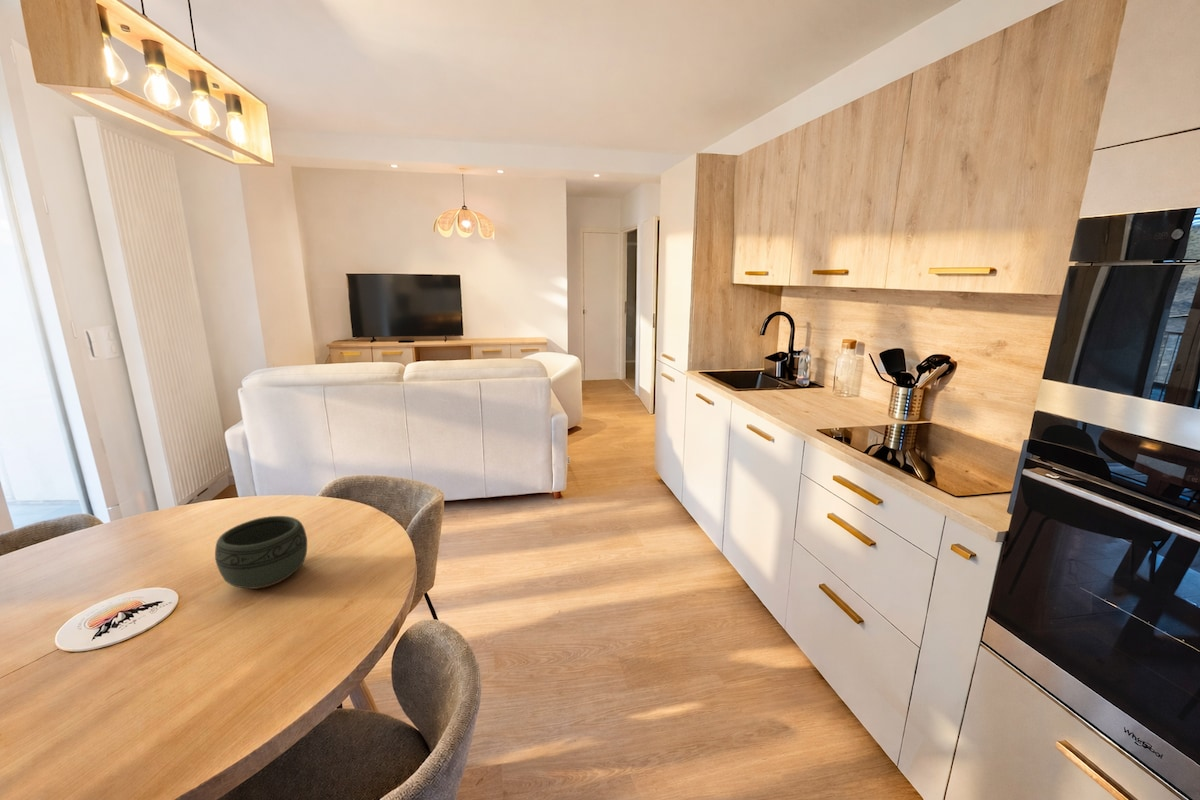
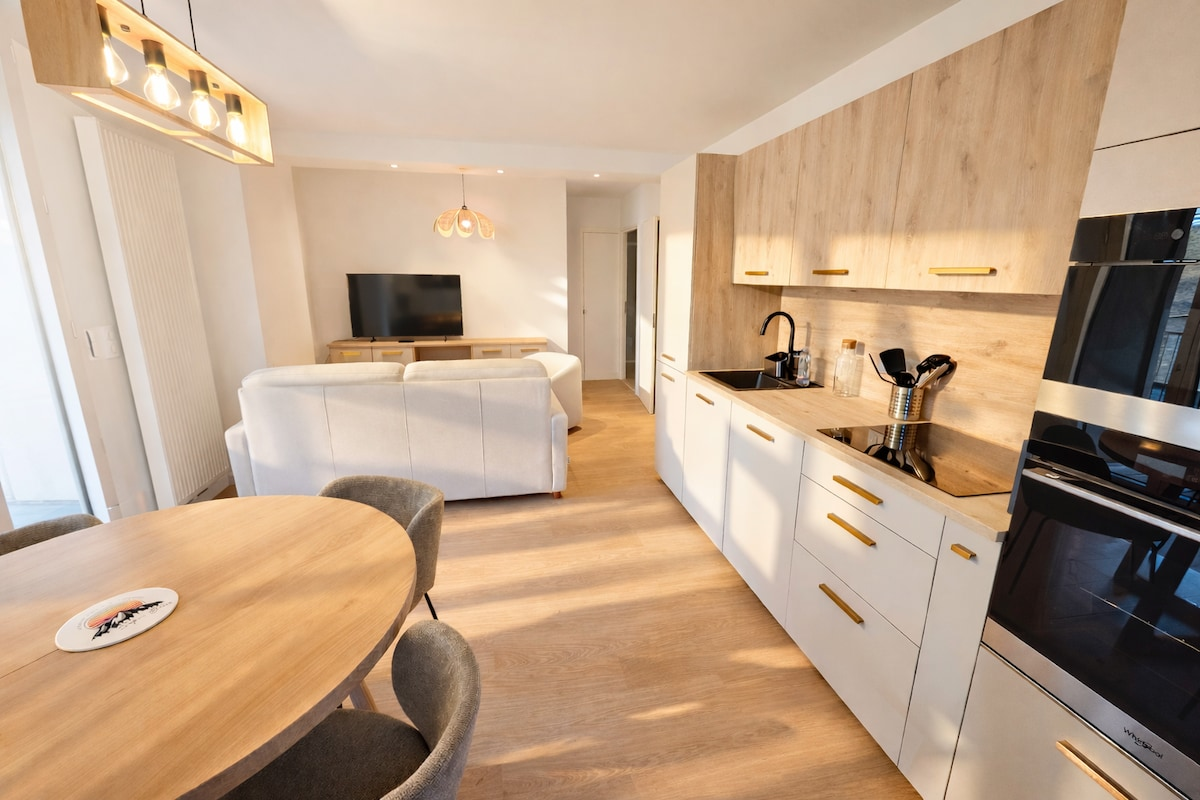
- bowl [214,515,308,590]
